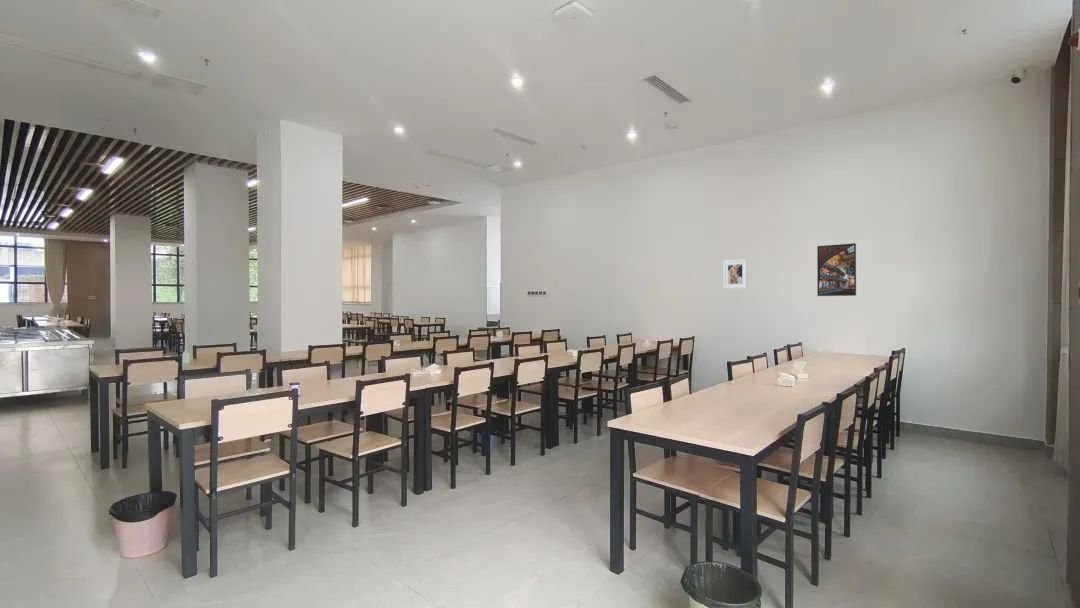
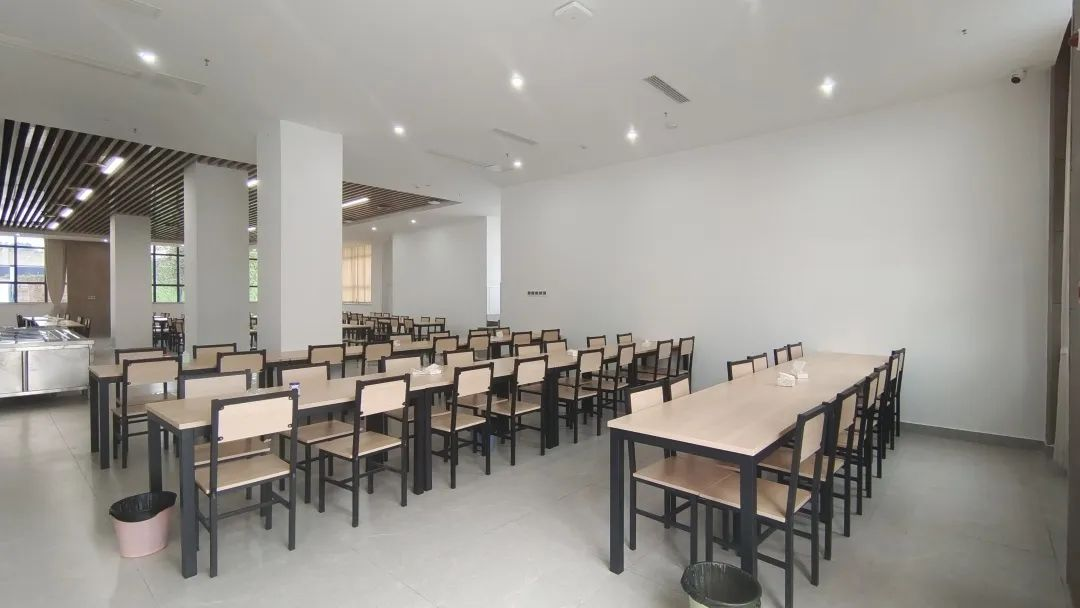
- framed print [816,242,857,297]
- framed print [723,258,748,290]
